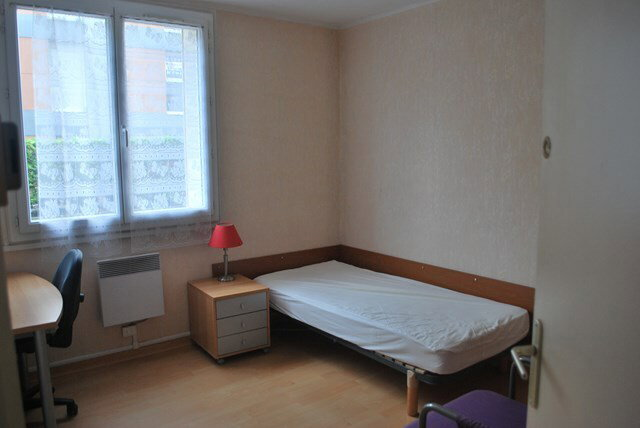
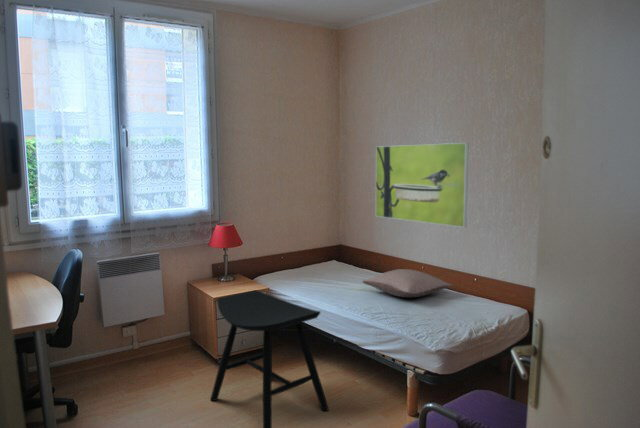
+ stool [209,289,330,428]
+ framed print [375,142,469,228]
+ pillow [361,268,453,299]
